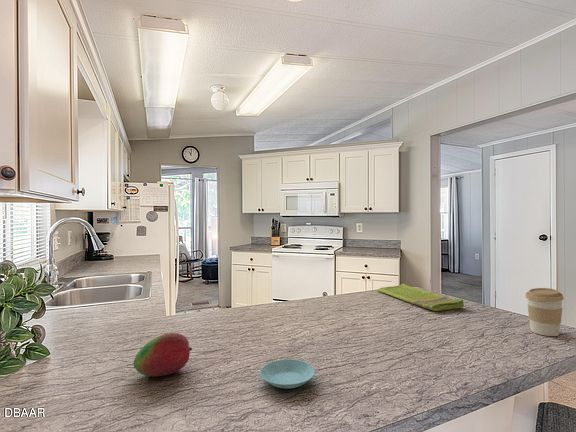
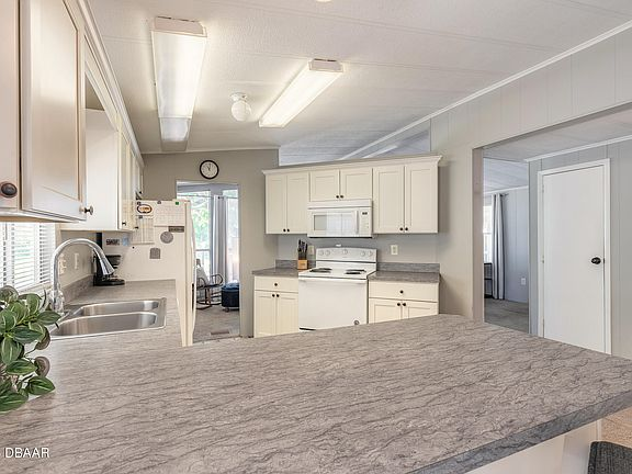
- coffee cup [524,287,565,337]
- saucer [259,359,316,390]
- fruit [133,332,193,377]
- dish towel [376,283,465,312]
